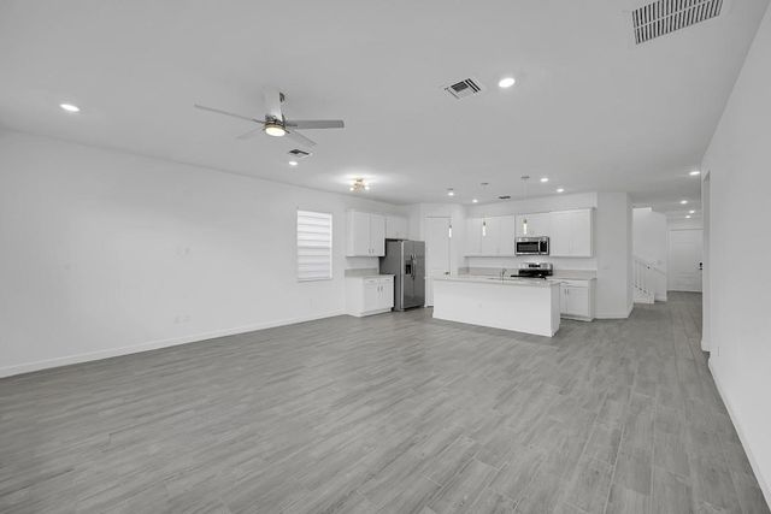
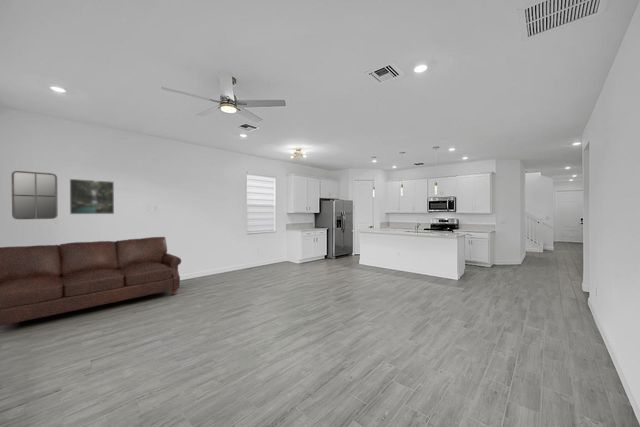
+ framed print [69,178,115,215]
+ sofa [0,236,182,327]
+ home mirror [11,170,59,220]
